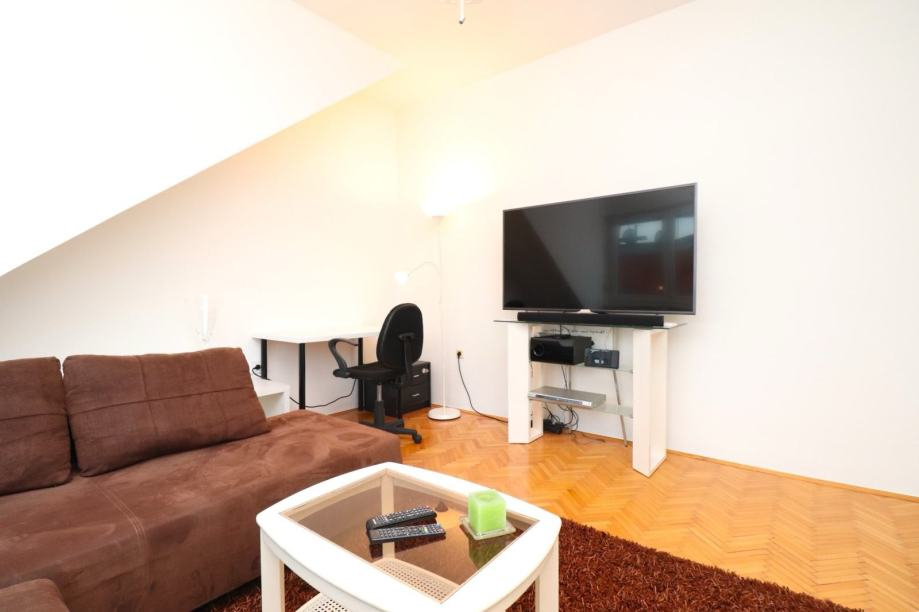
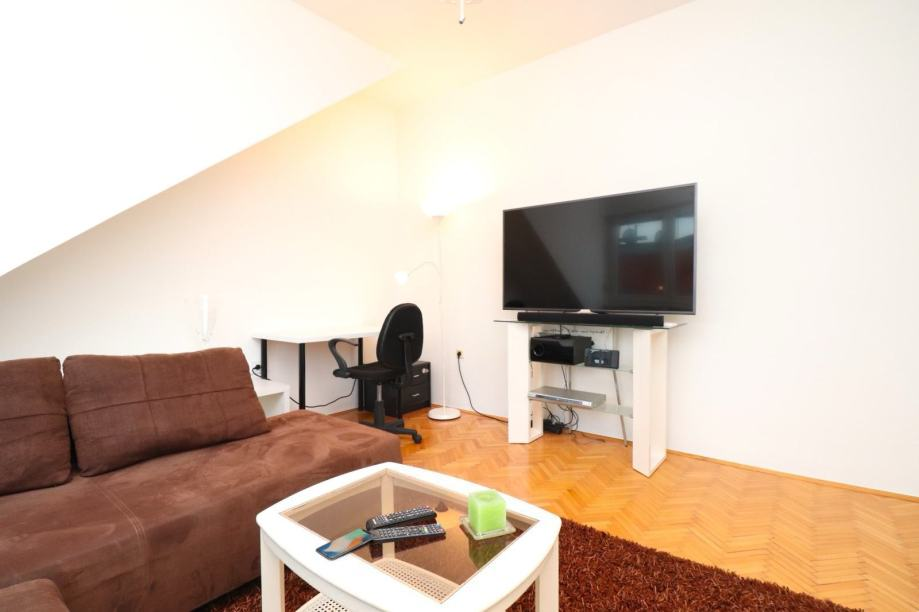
+ smartphone [315,527,377,561]
